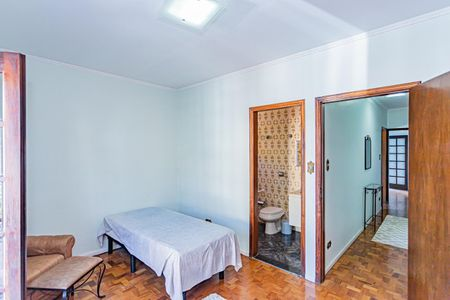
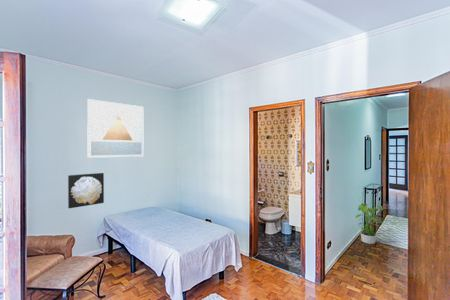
+ wall art [67,172,105,209]
+ wall art [86,98,145,159]
+ potted plant [354,202,384,245]
